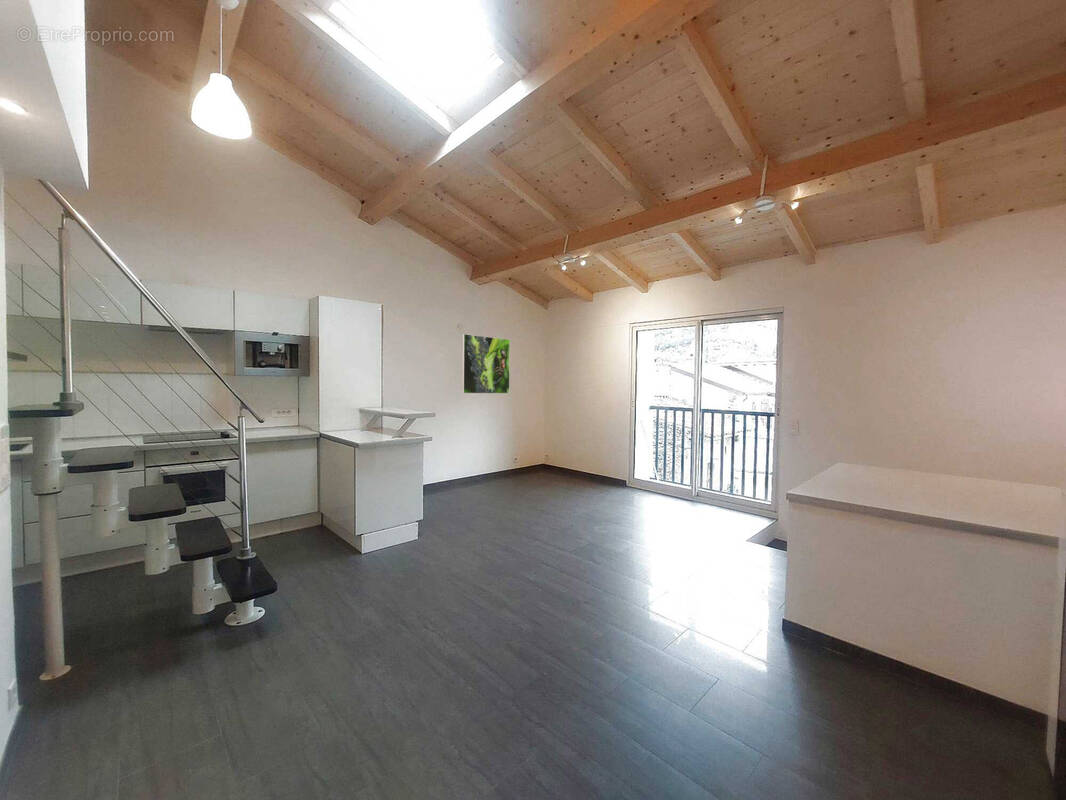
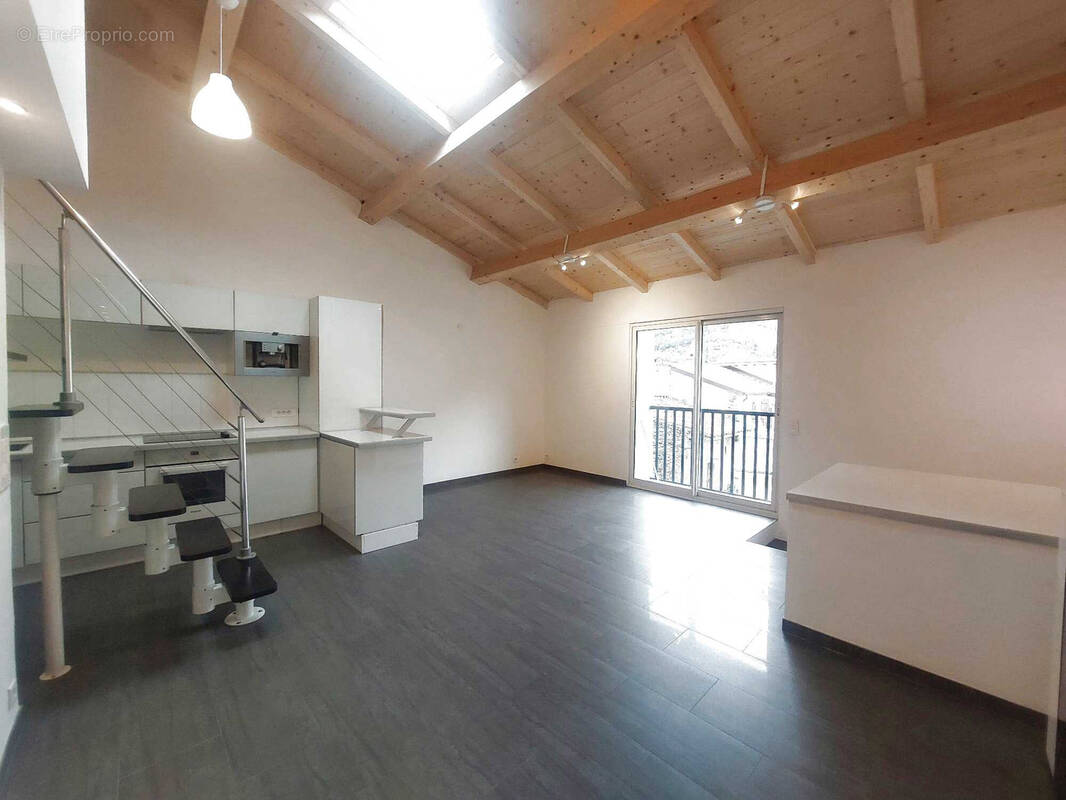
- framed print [461,333,511,394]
